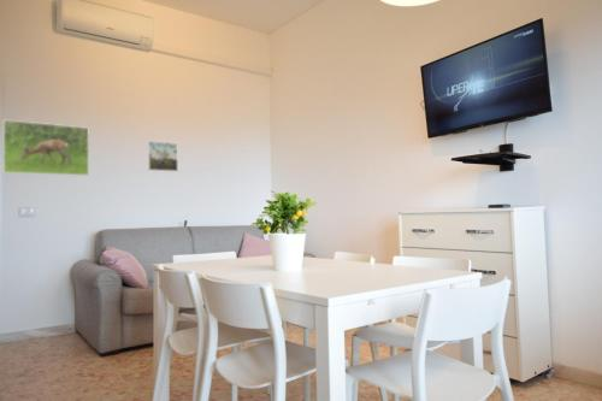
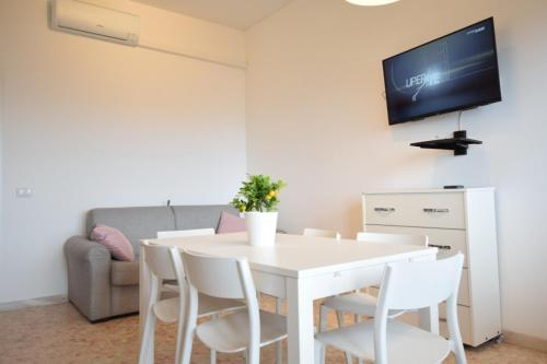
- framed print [2,119,90,177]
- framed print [147,140,179,172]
